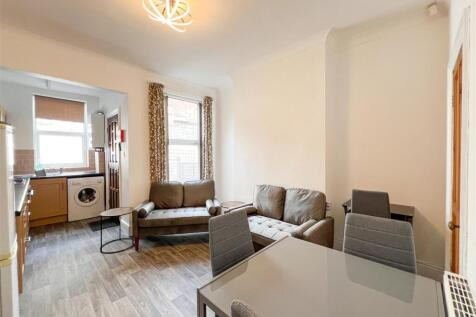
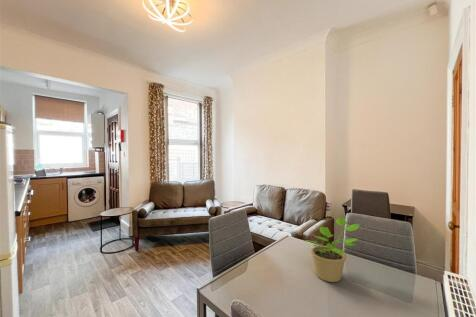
+ potted plant [305,217,361,283]
